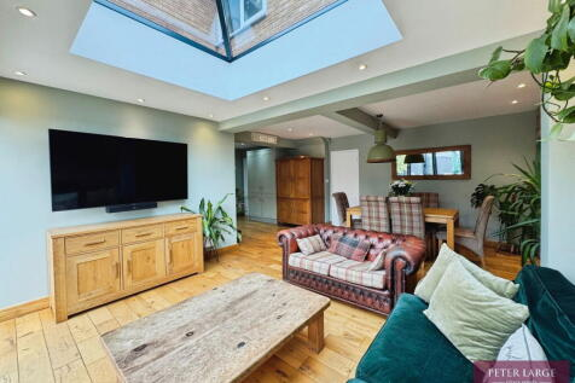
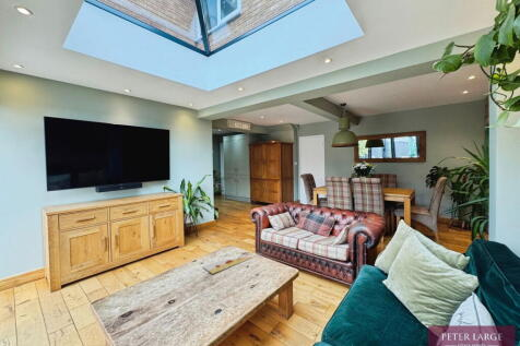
+ painting [202,255,252,275]
